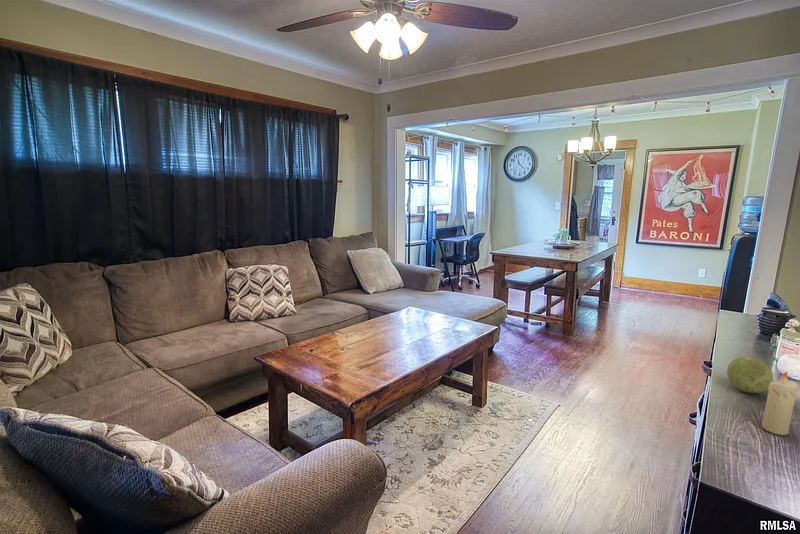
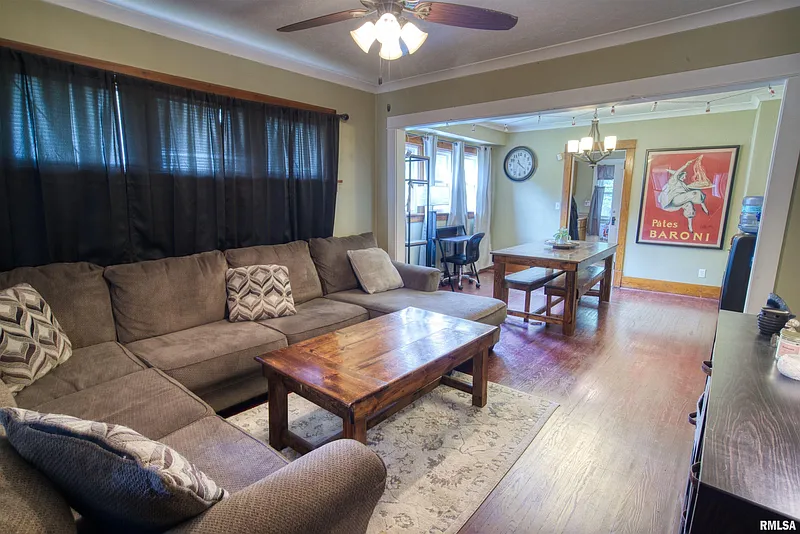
- candle [761,370,799,436]
- decorative ball [726,356,774,394]
